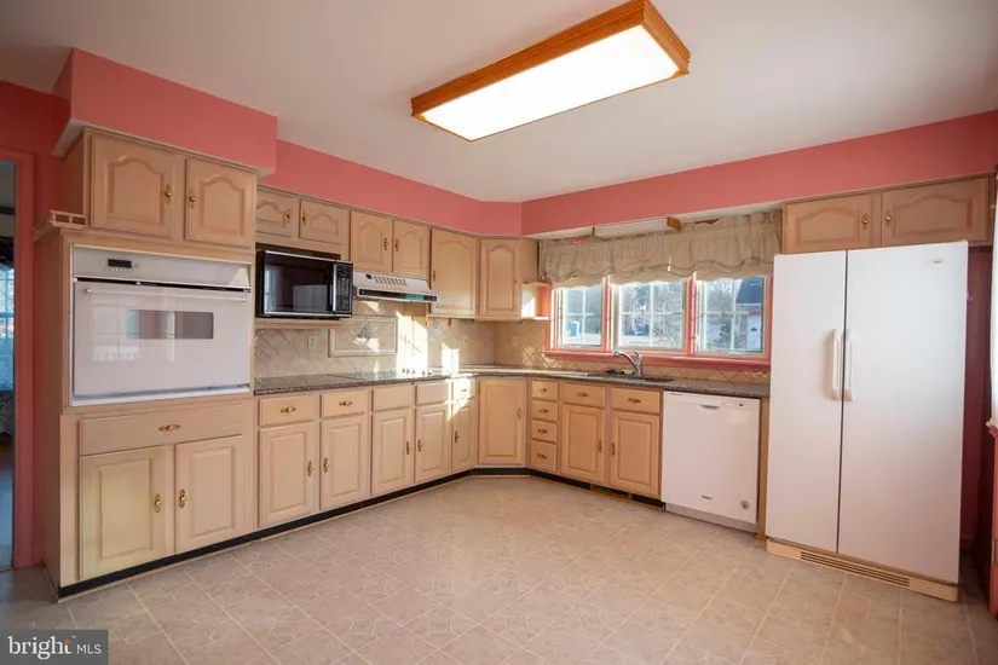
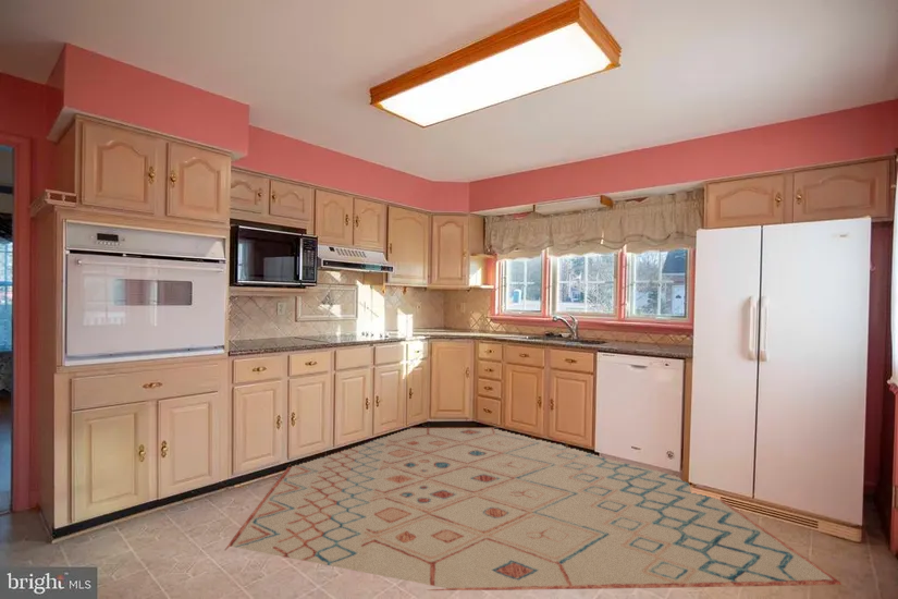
+ rug [223,427,842,591]
